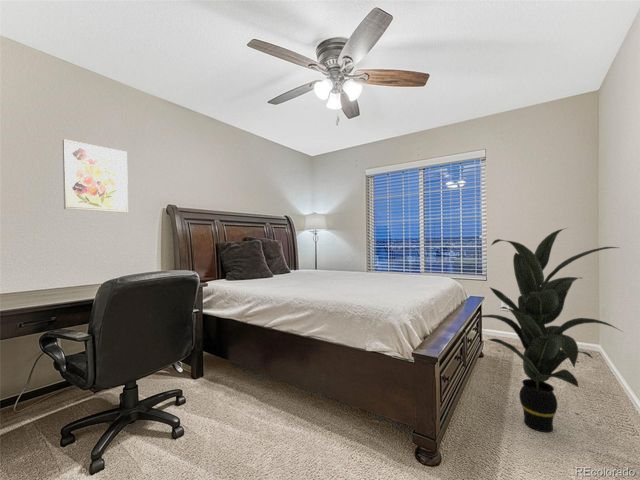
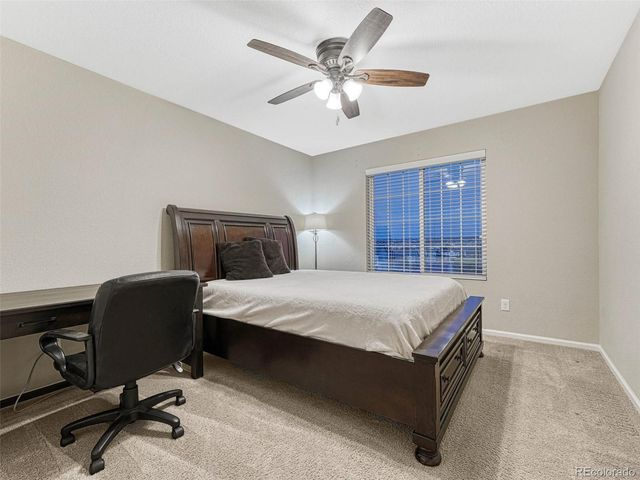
- wall art [62,138,129,213]
- indoor plant [473,227,624,433]
